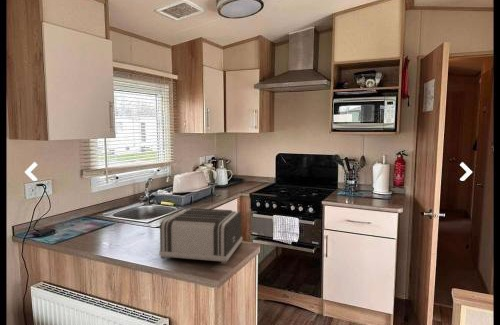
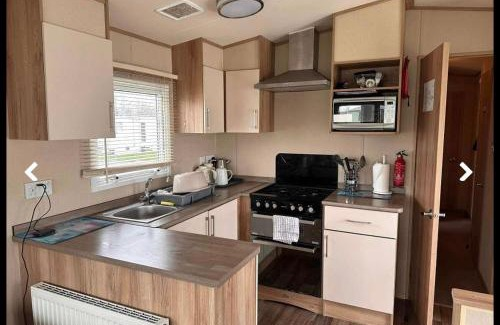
- toaster [158,207,243,265]
